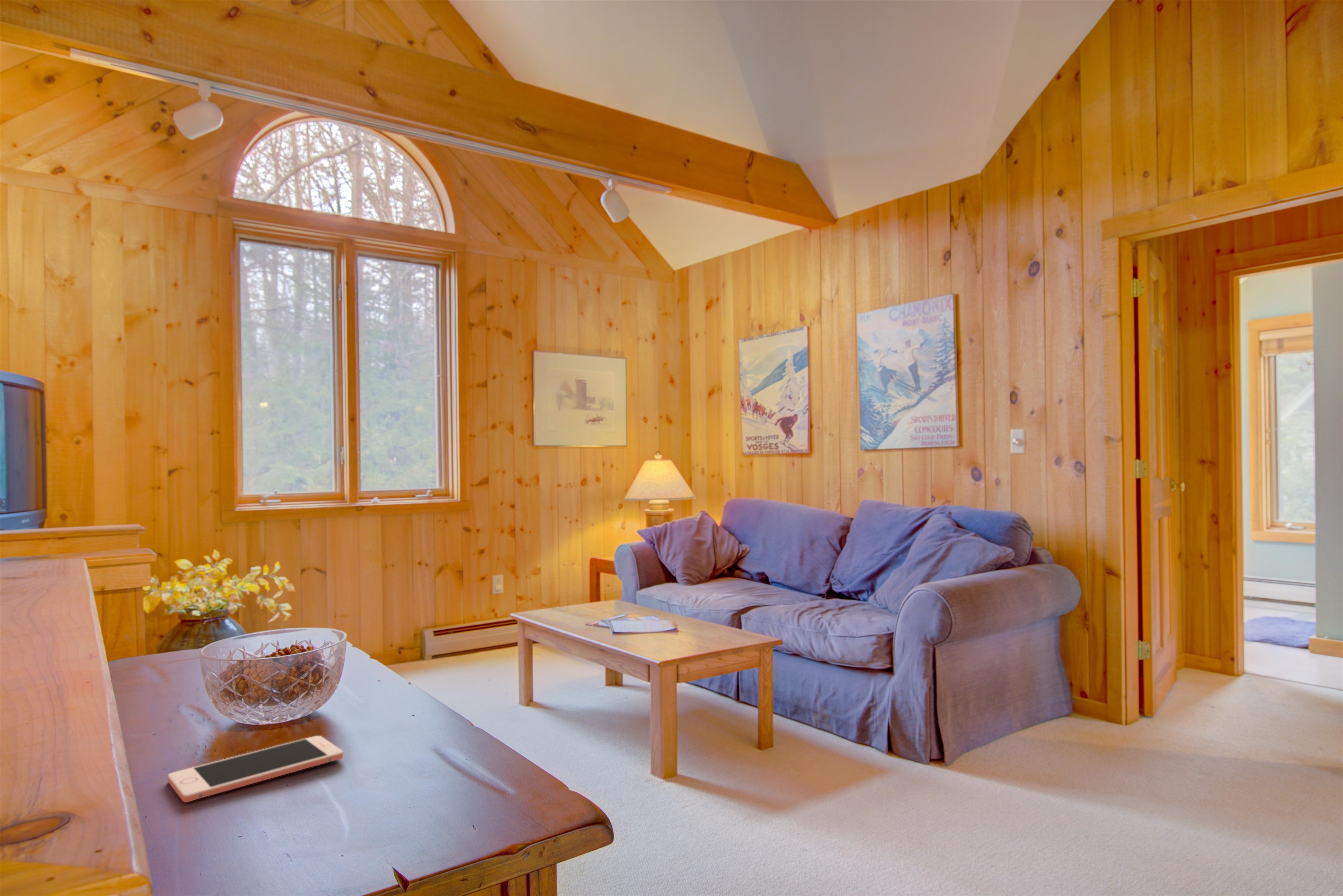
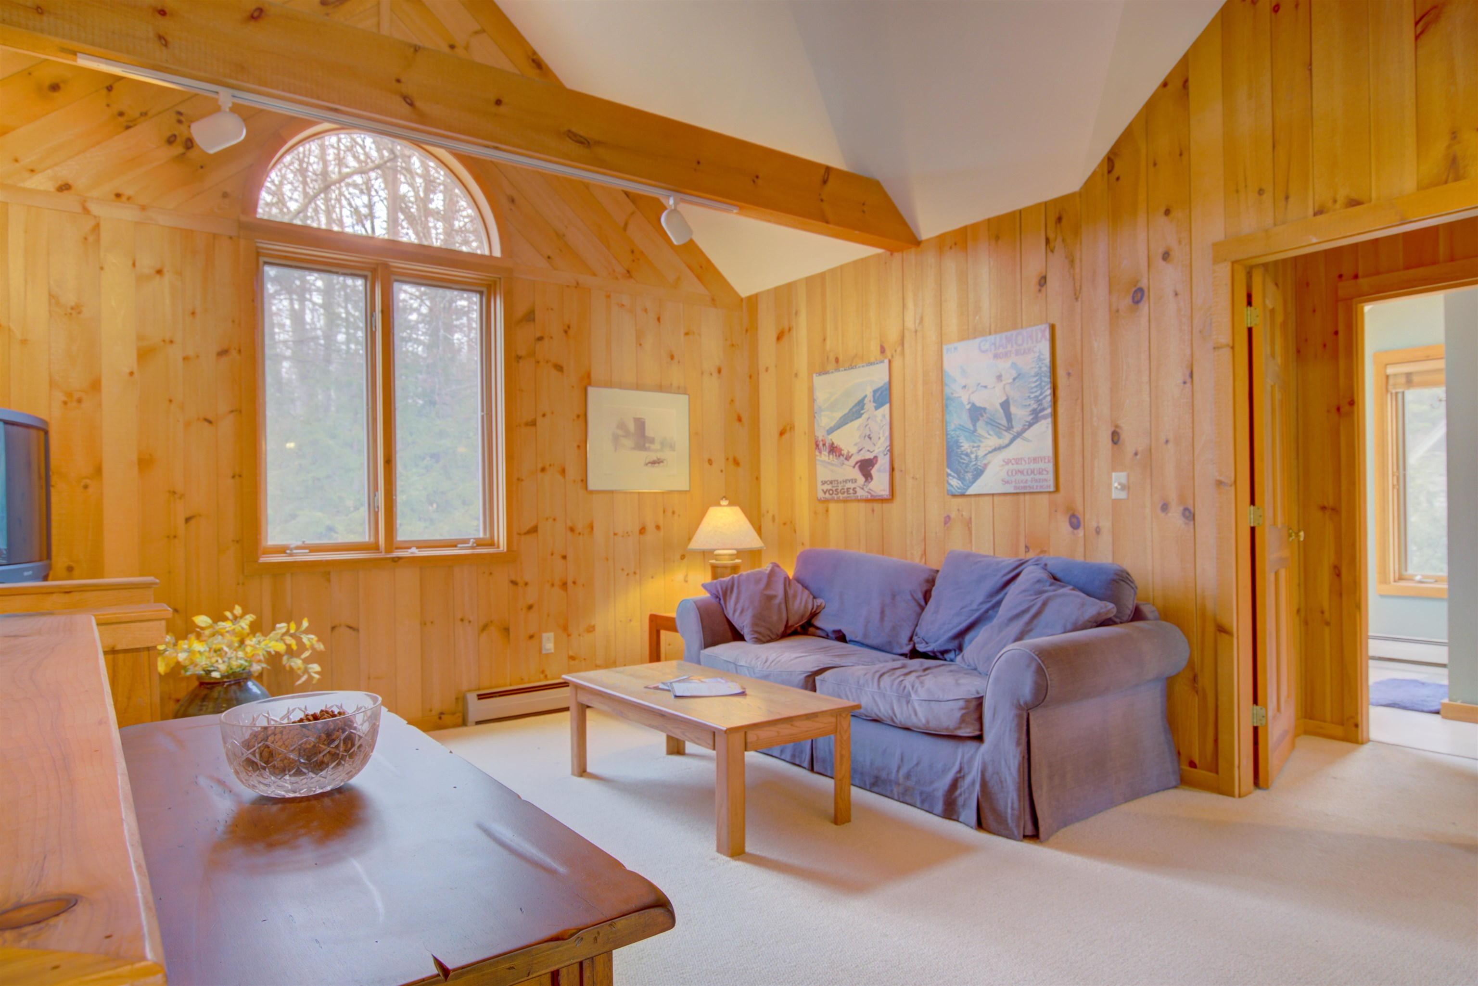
- cell phone [167,735,344,803]
